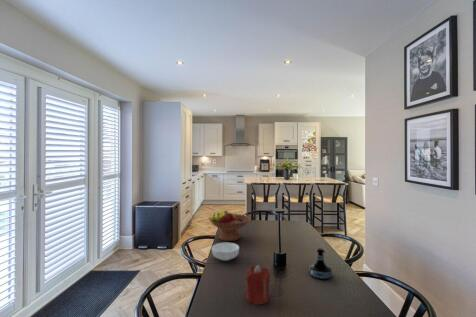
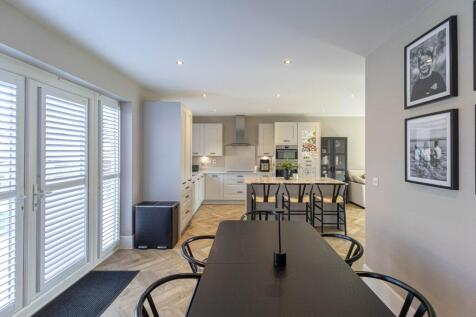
- tequila bottle [309,247,333,281]
- cereal bowl [211,242,240,262]
- fruit bowl [208,209,251,242]
- candle [245,264,271,306]
